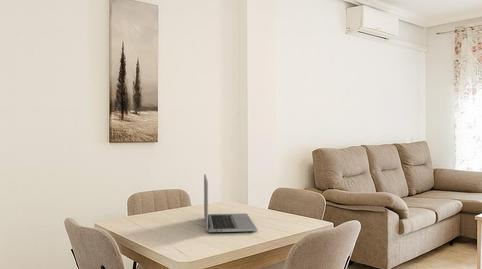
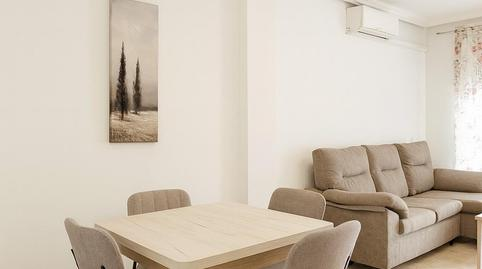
- laptop [203,173,258,233]
